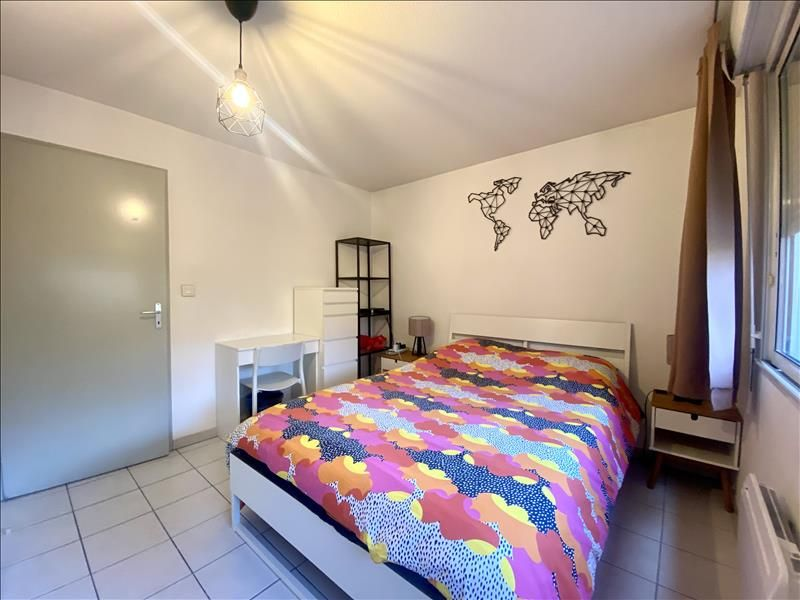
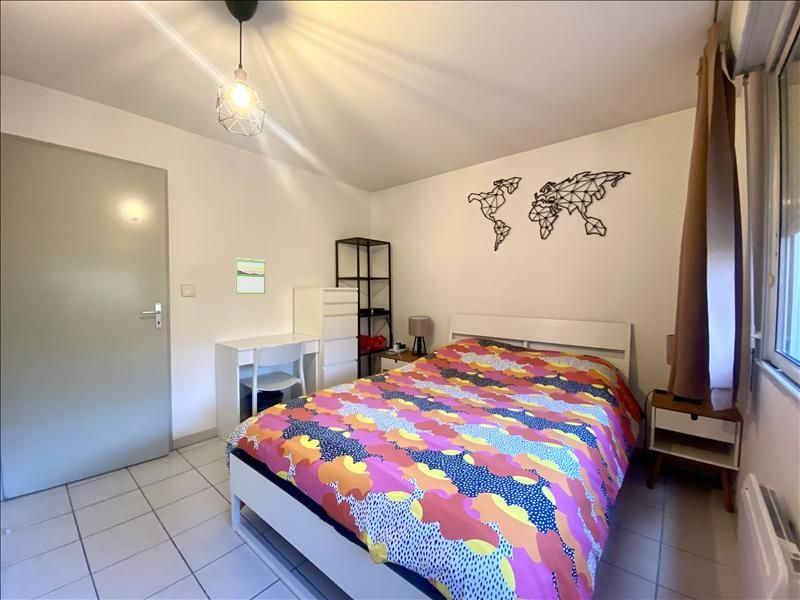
+ calendar [235,257,266,295]
